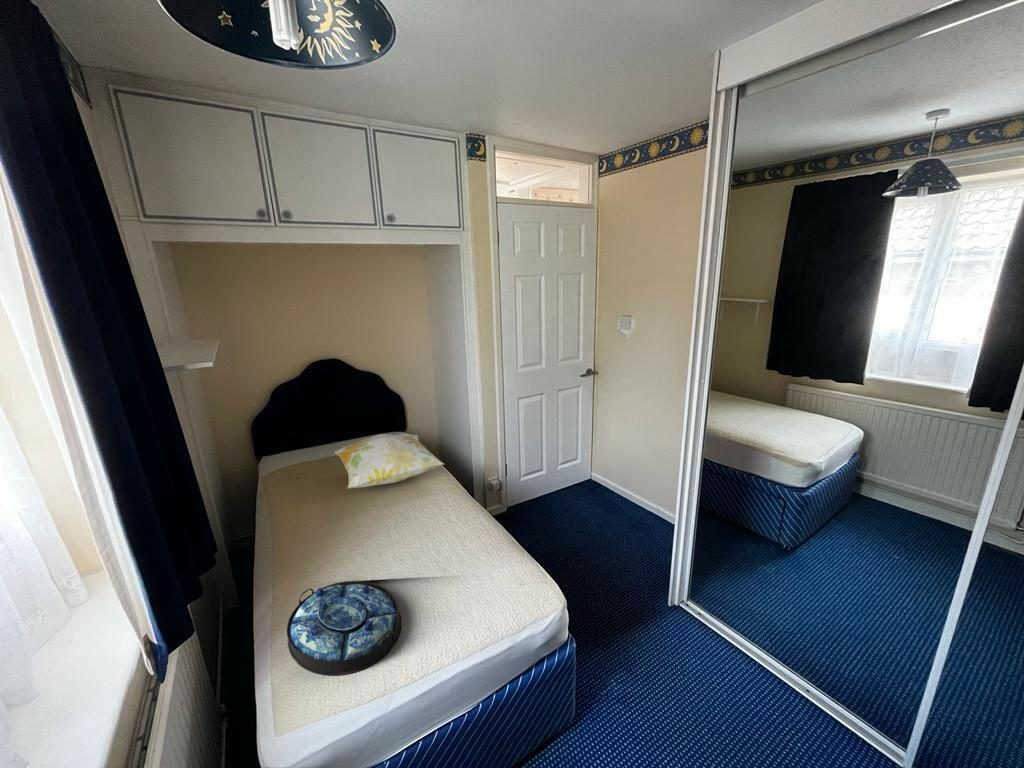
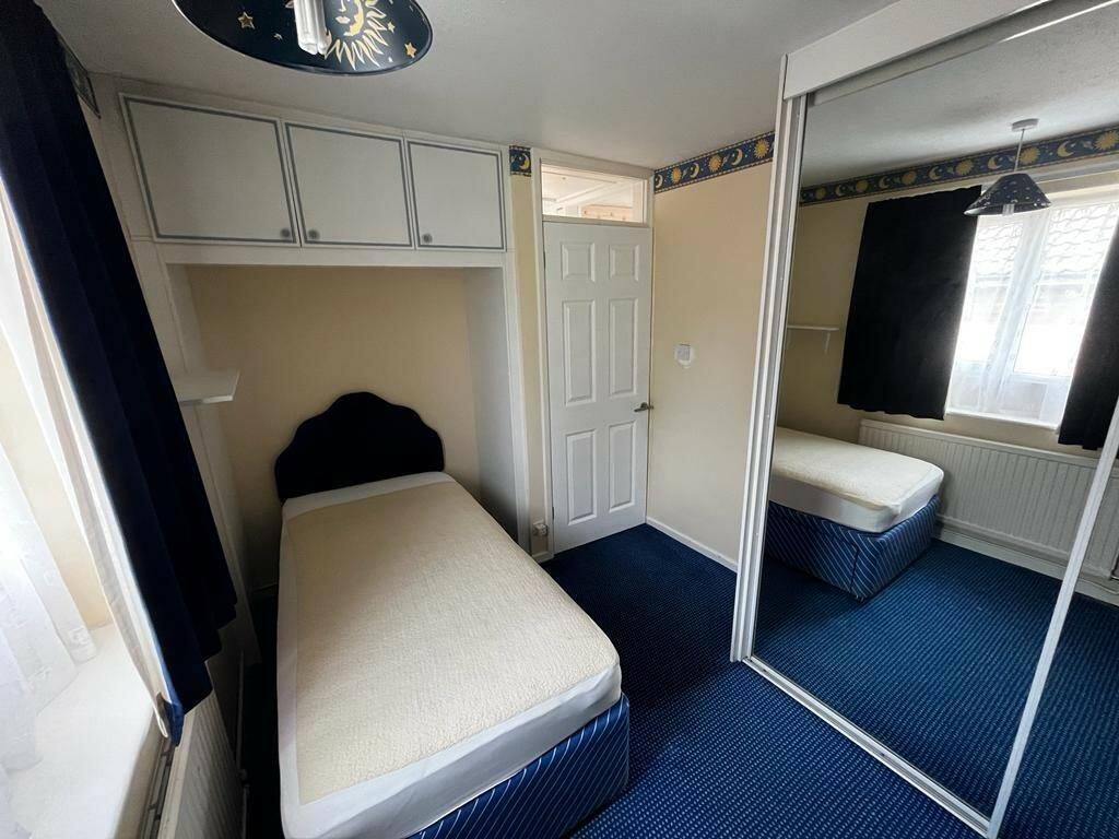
- serving tray [286,580,403,676]
- decorative pillow [333,433,445,490]
